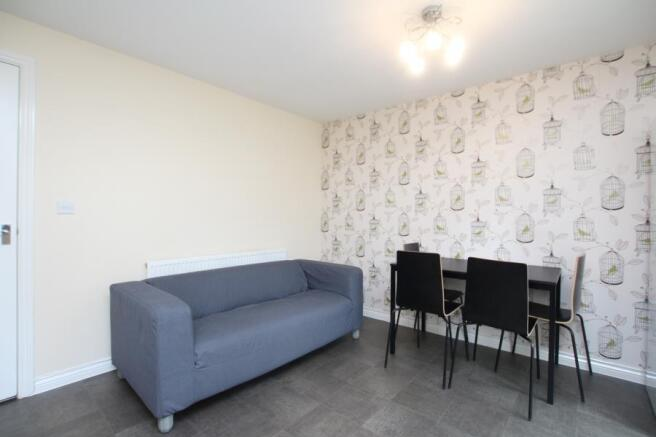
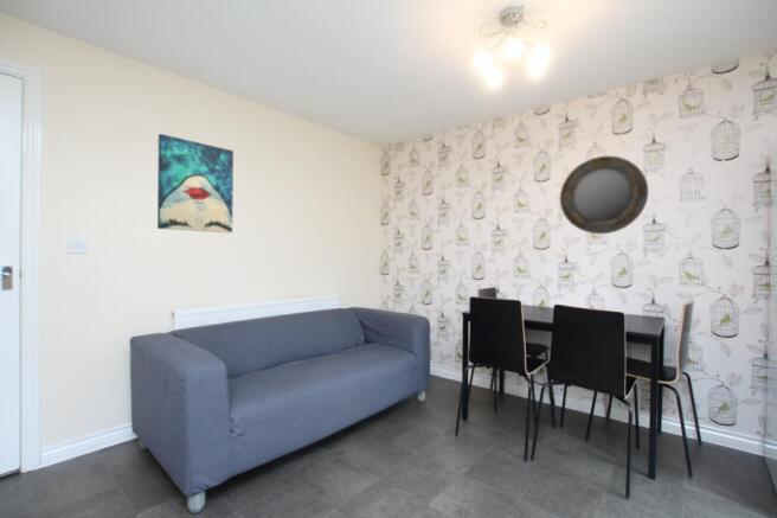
+ wall art [156,133,235,234]
+ home mirror [559,155,649,235]
